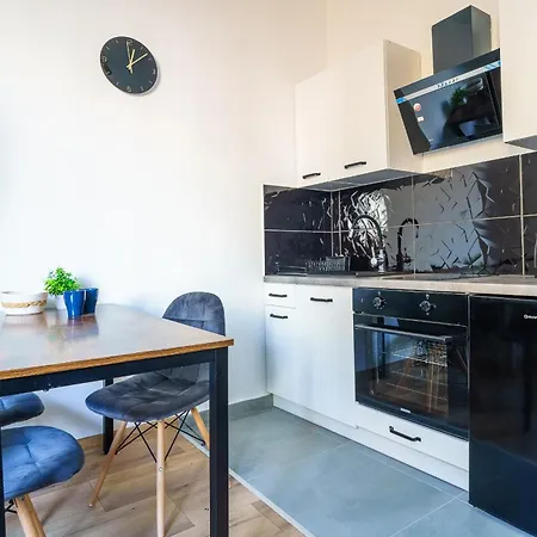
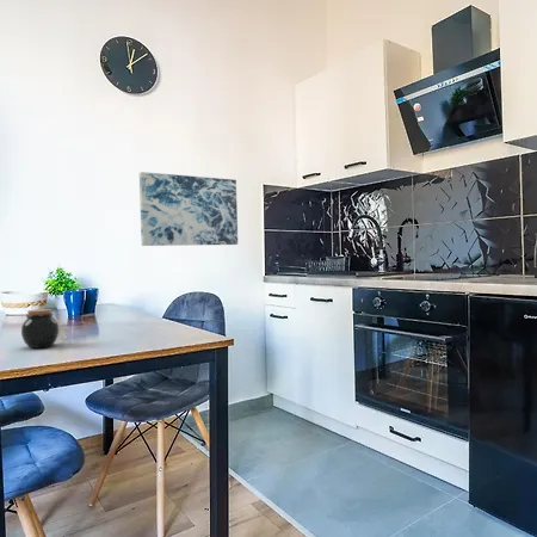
+ jar [20,308,60,350]
+ wall art [138,171,239,247]
